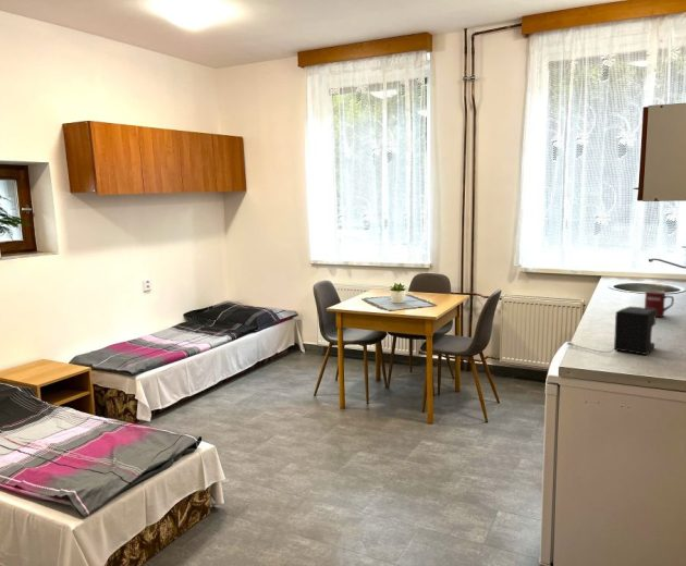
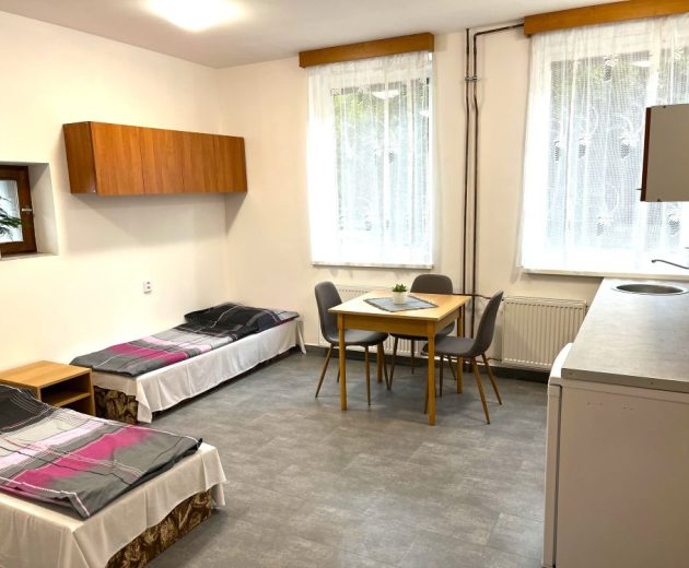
- mug [644,290,675,318]
- coffee maker [566,306,657,356]
